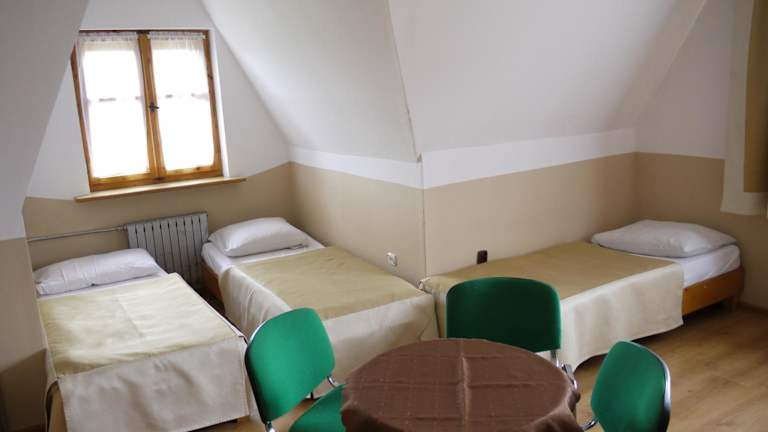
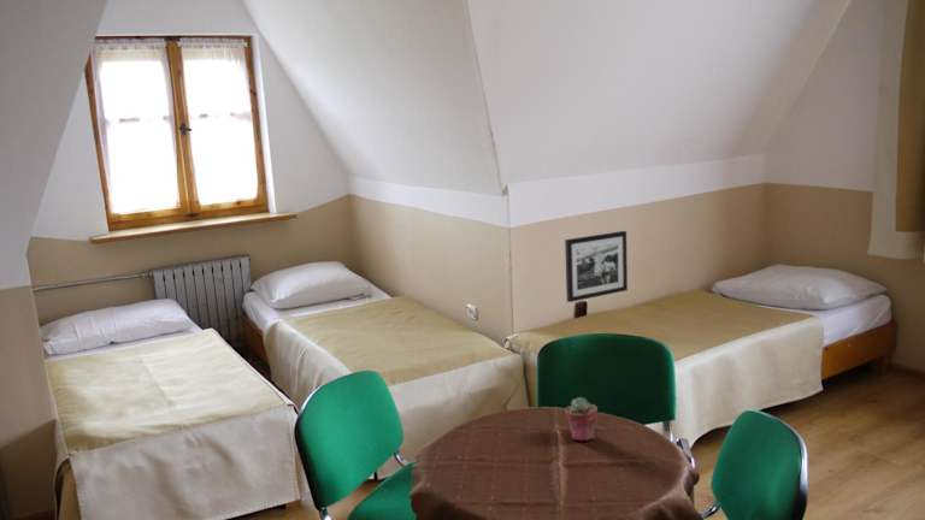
+ picture frame [564,230,629,303]
+ potted succulent [564,396,599,442]
